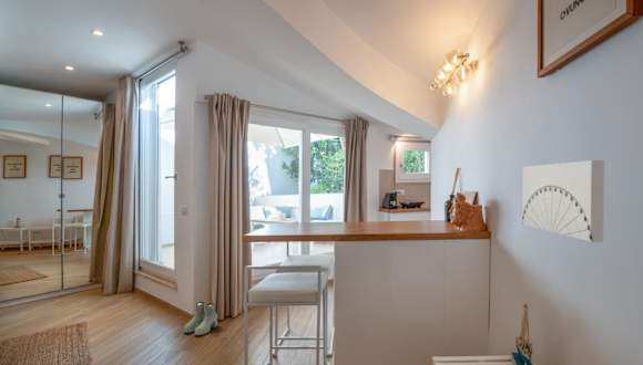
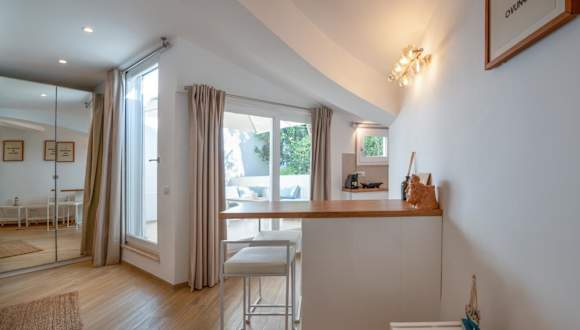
- wall art [521,159,605,243]
- boots [183,301,218,336]
